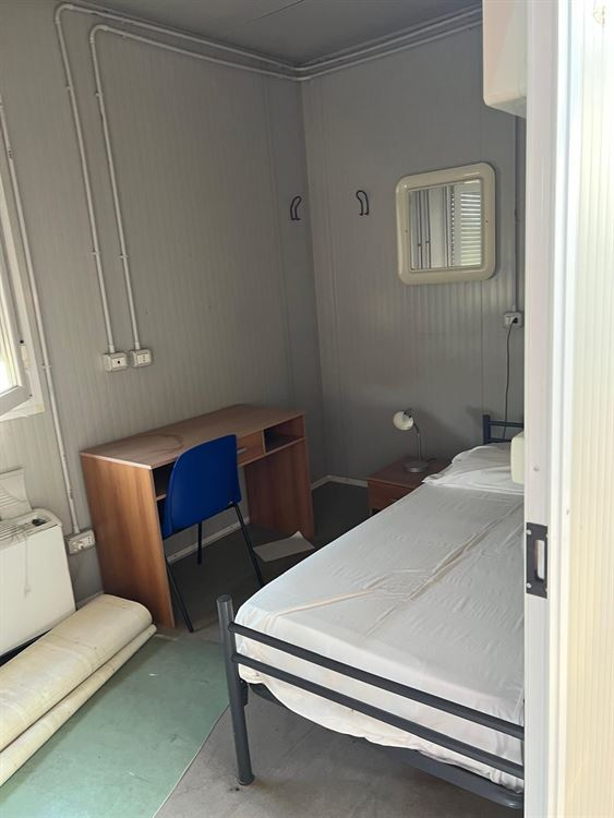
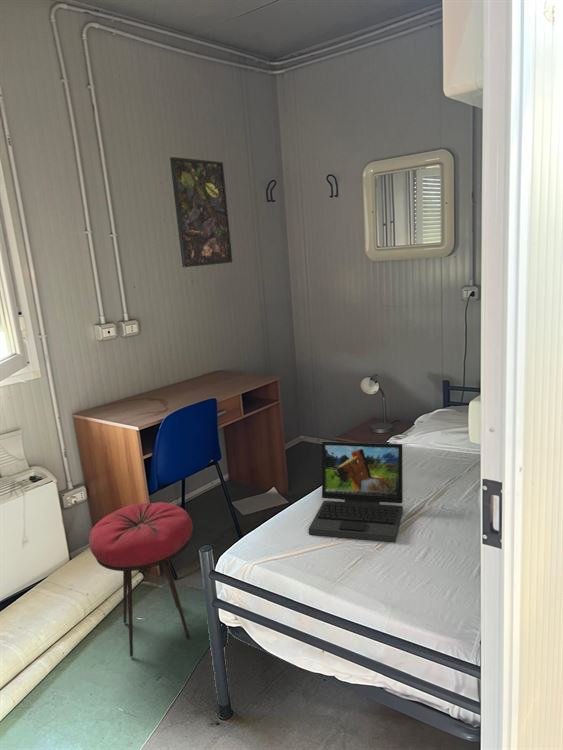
+ stool [88,501,194,658]
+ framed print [169,156,233,268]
+ laptop [308,440,404,543]
